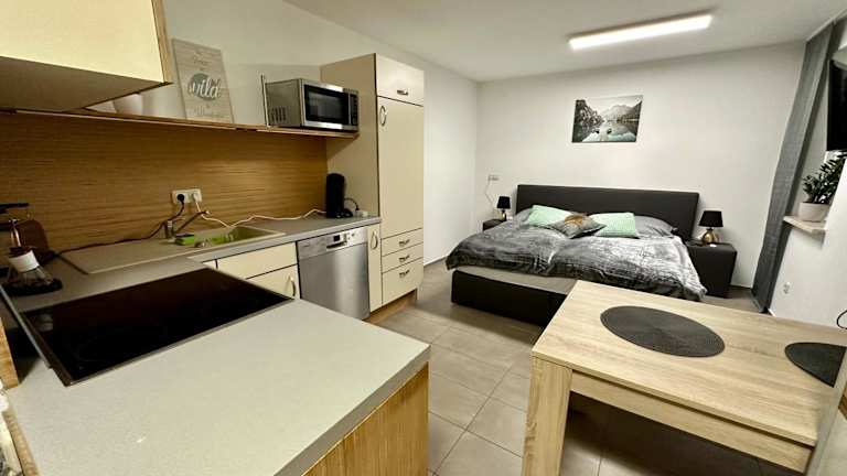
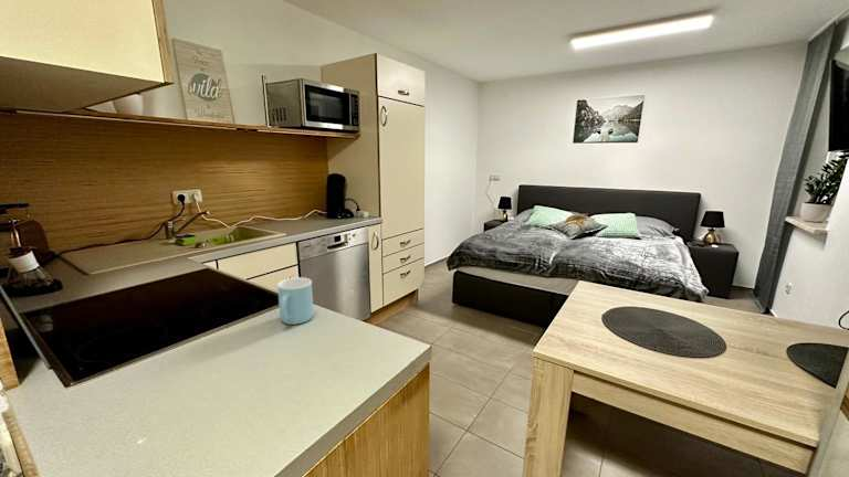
+ mug [276,276,315,326]
